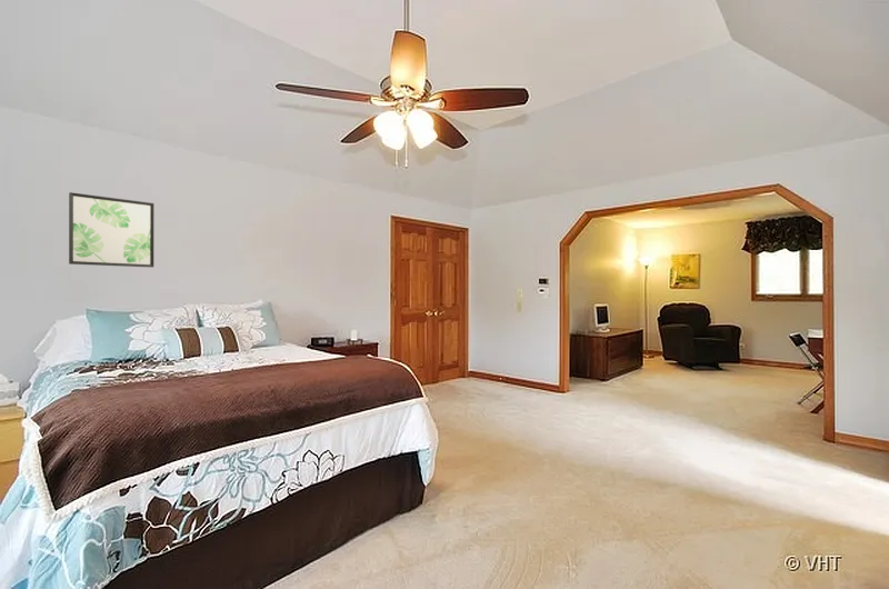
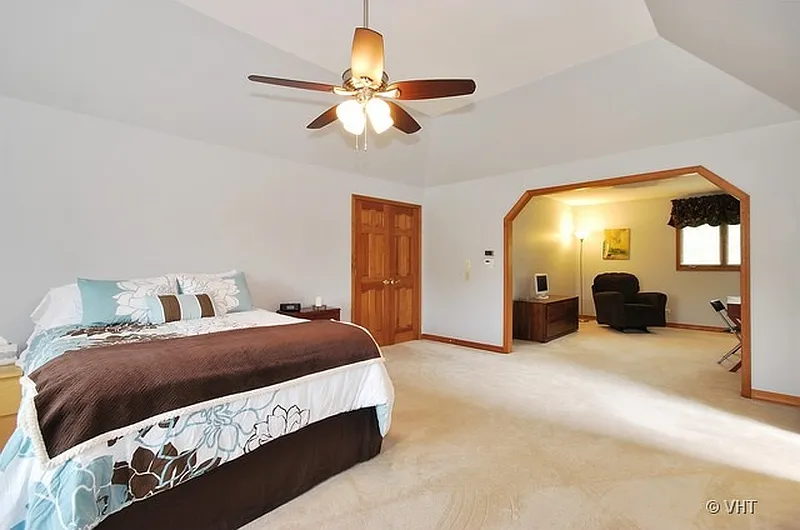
- wall art [68,191,154,269]
